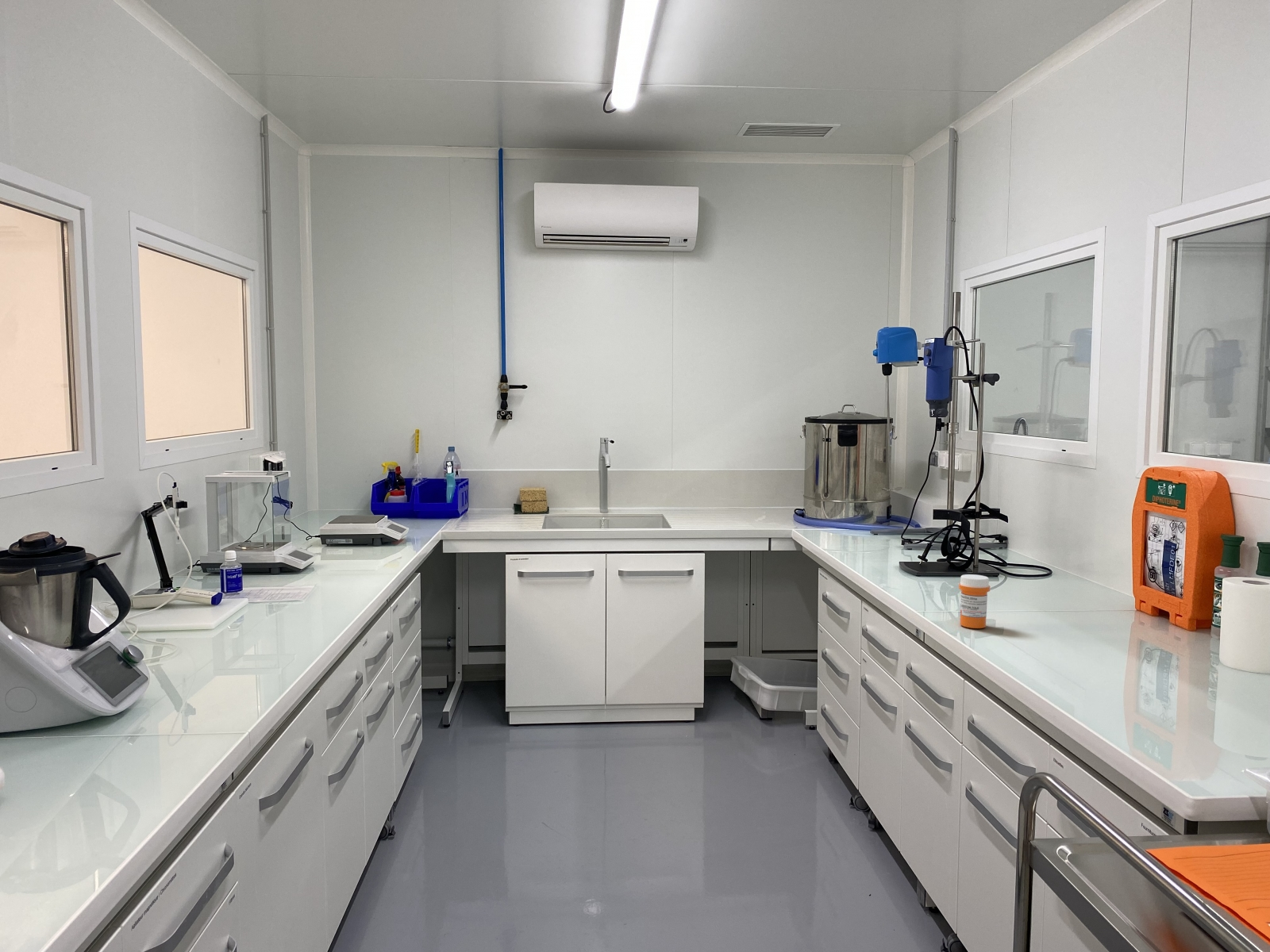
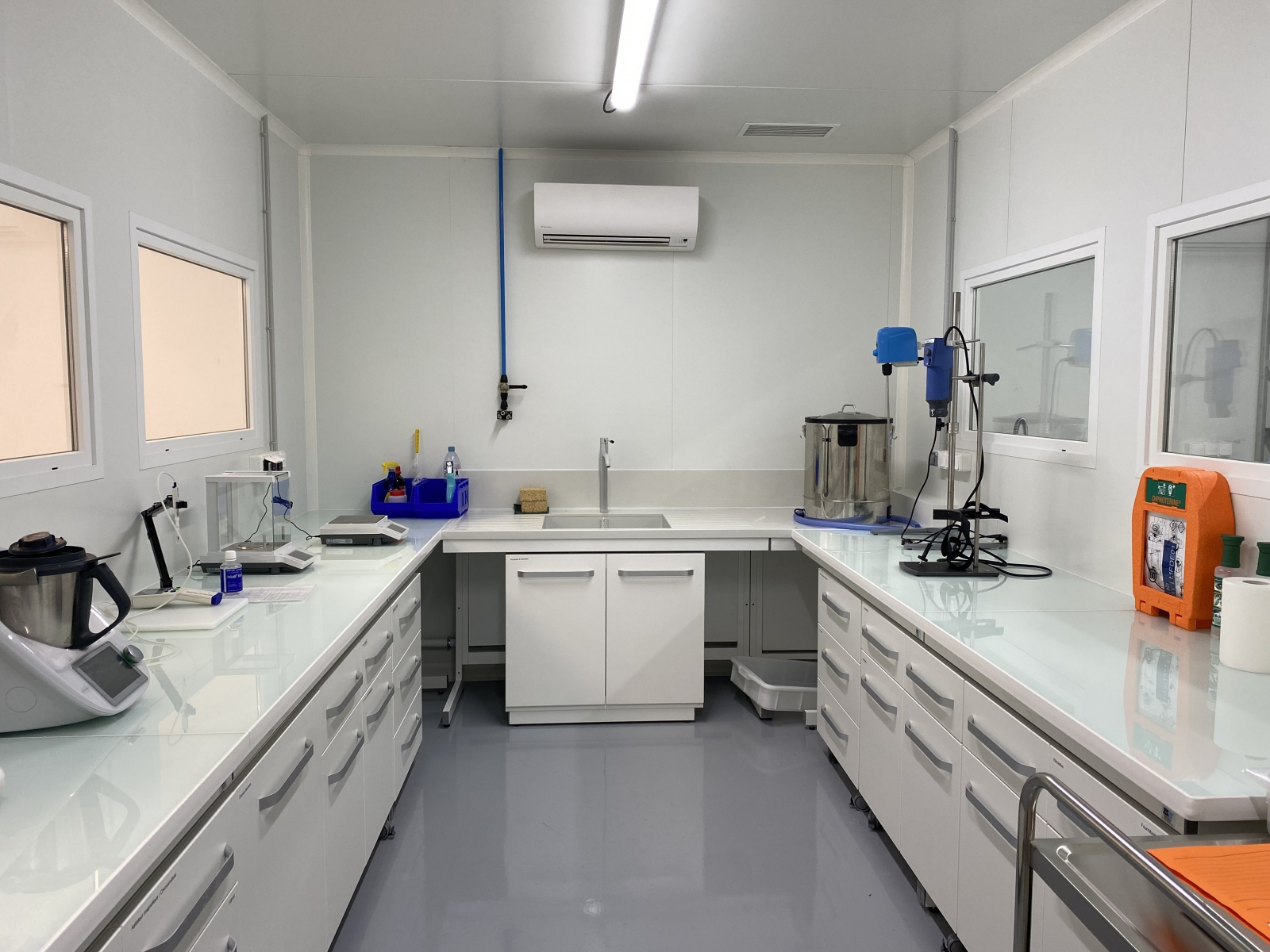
- medicine bottle [958,574,991,629]
